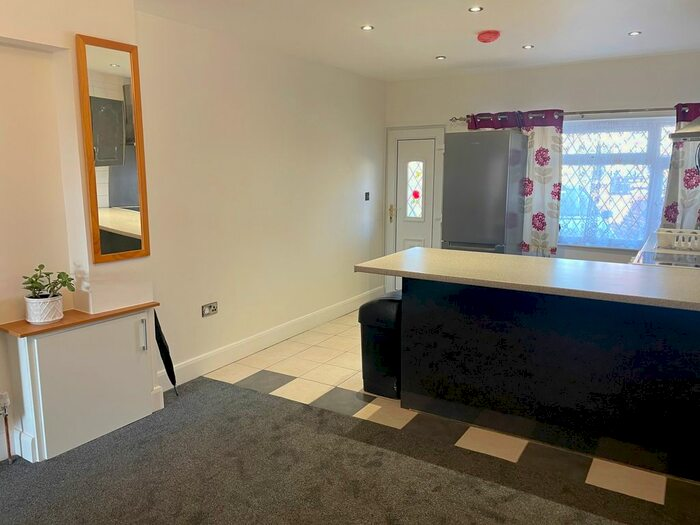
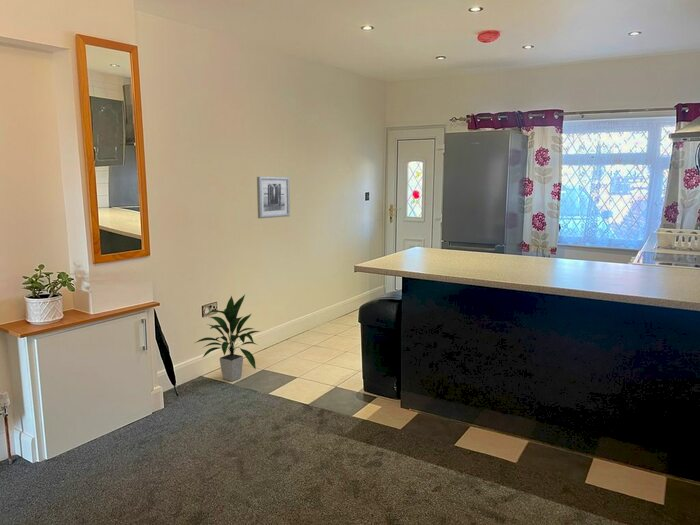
+ indoor plant [194,294,261,382]
+ wall art [256,176,291,219]
